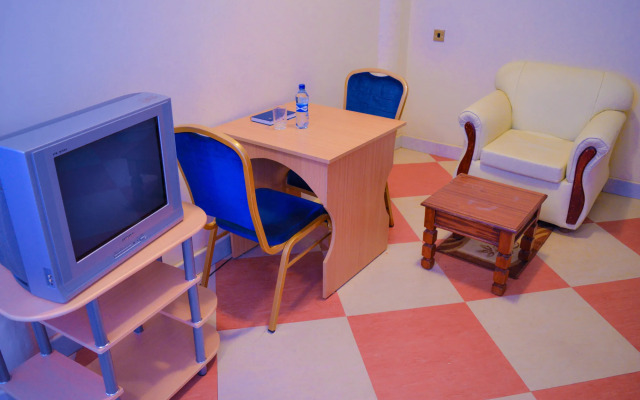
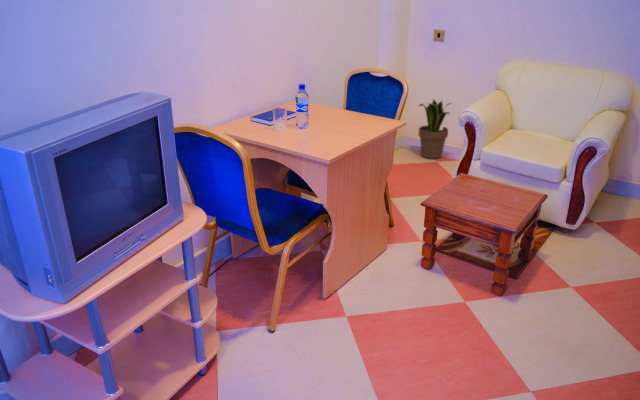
+ potted plant [417,98,452,160]
